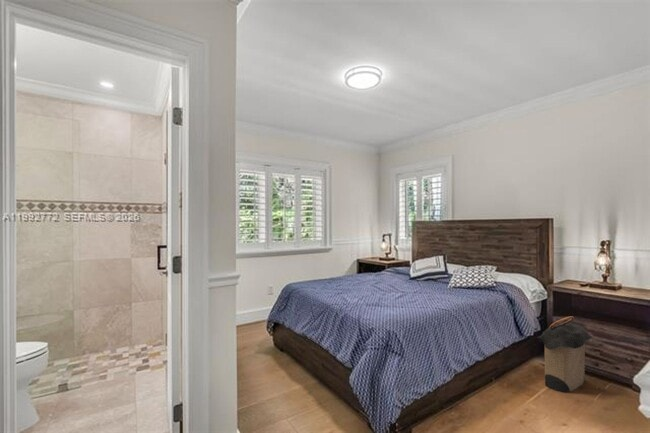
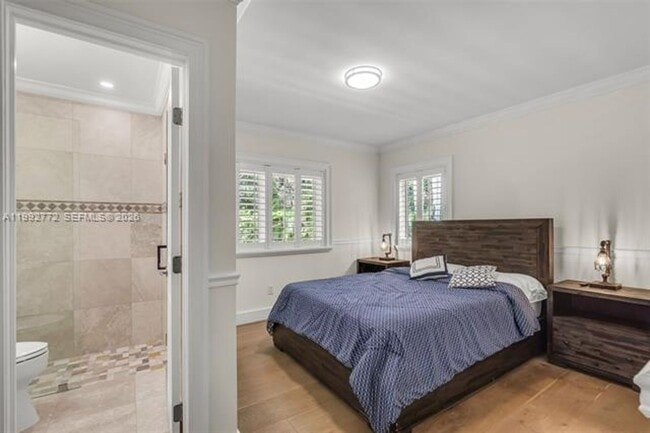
- laundry hamper [536,315,594,394]
